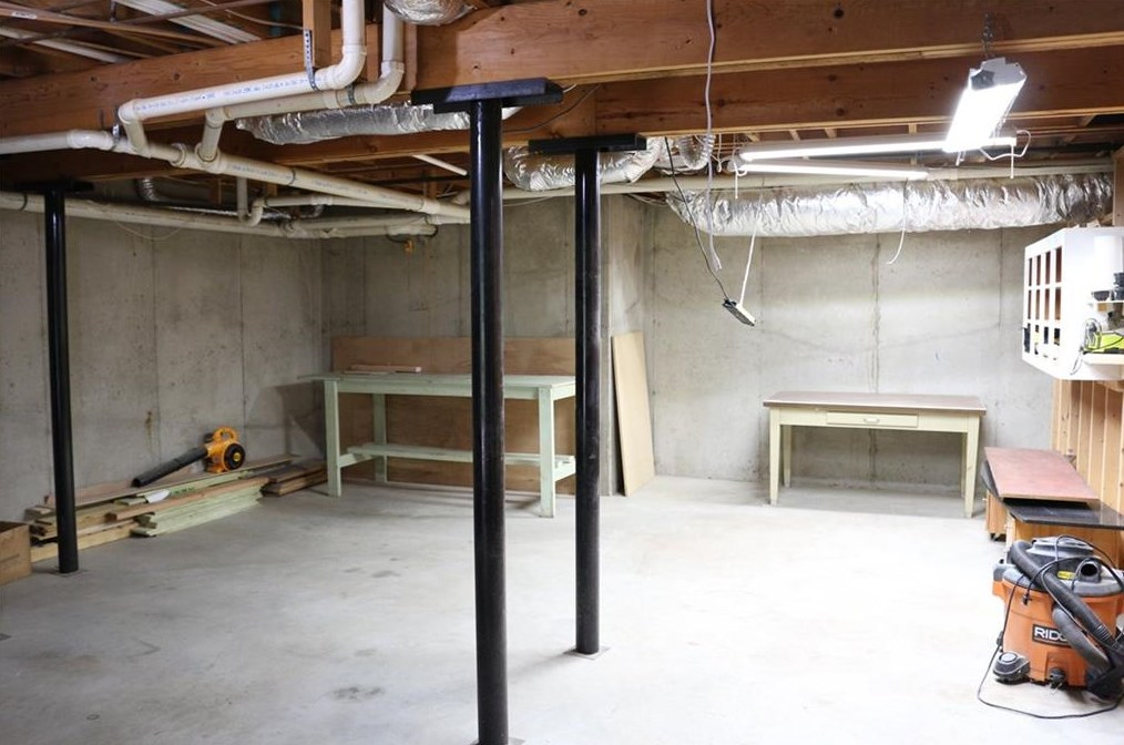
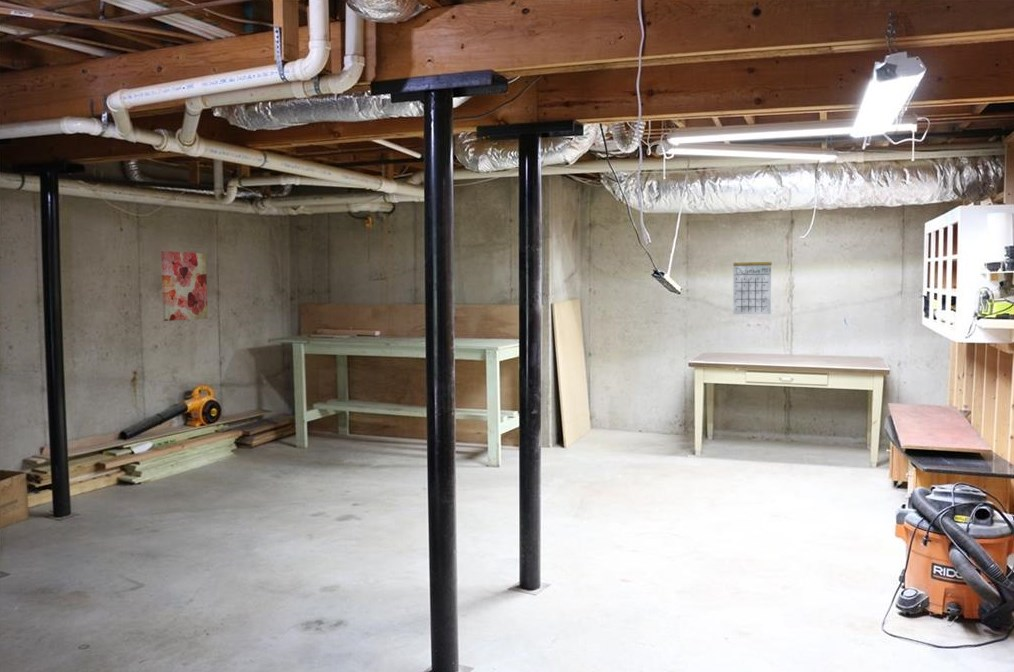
+ calendar [732,255,773,315]
+ wall art [160,250,209,322]
